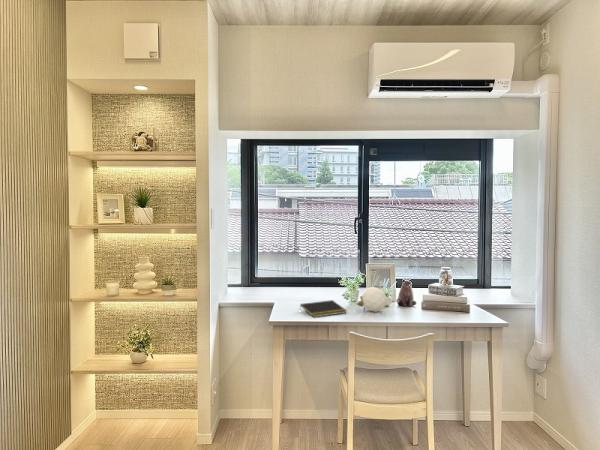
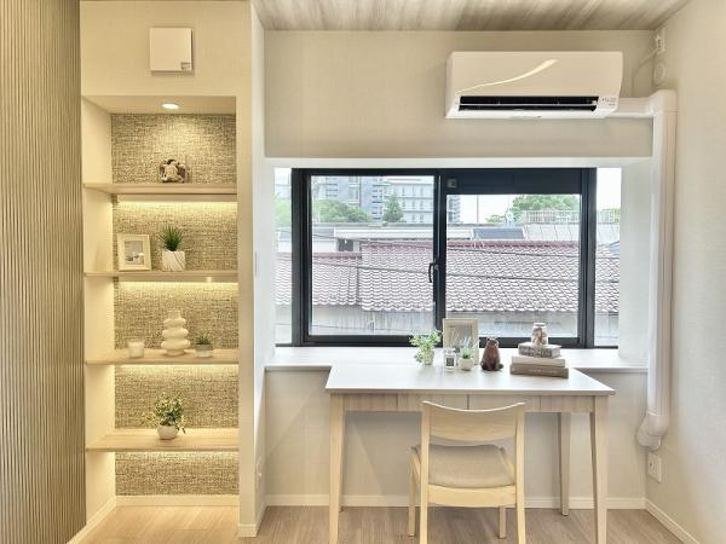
- notepad [299,299,348,318]
- decorative egg [355,286,388,313]
